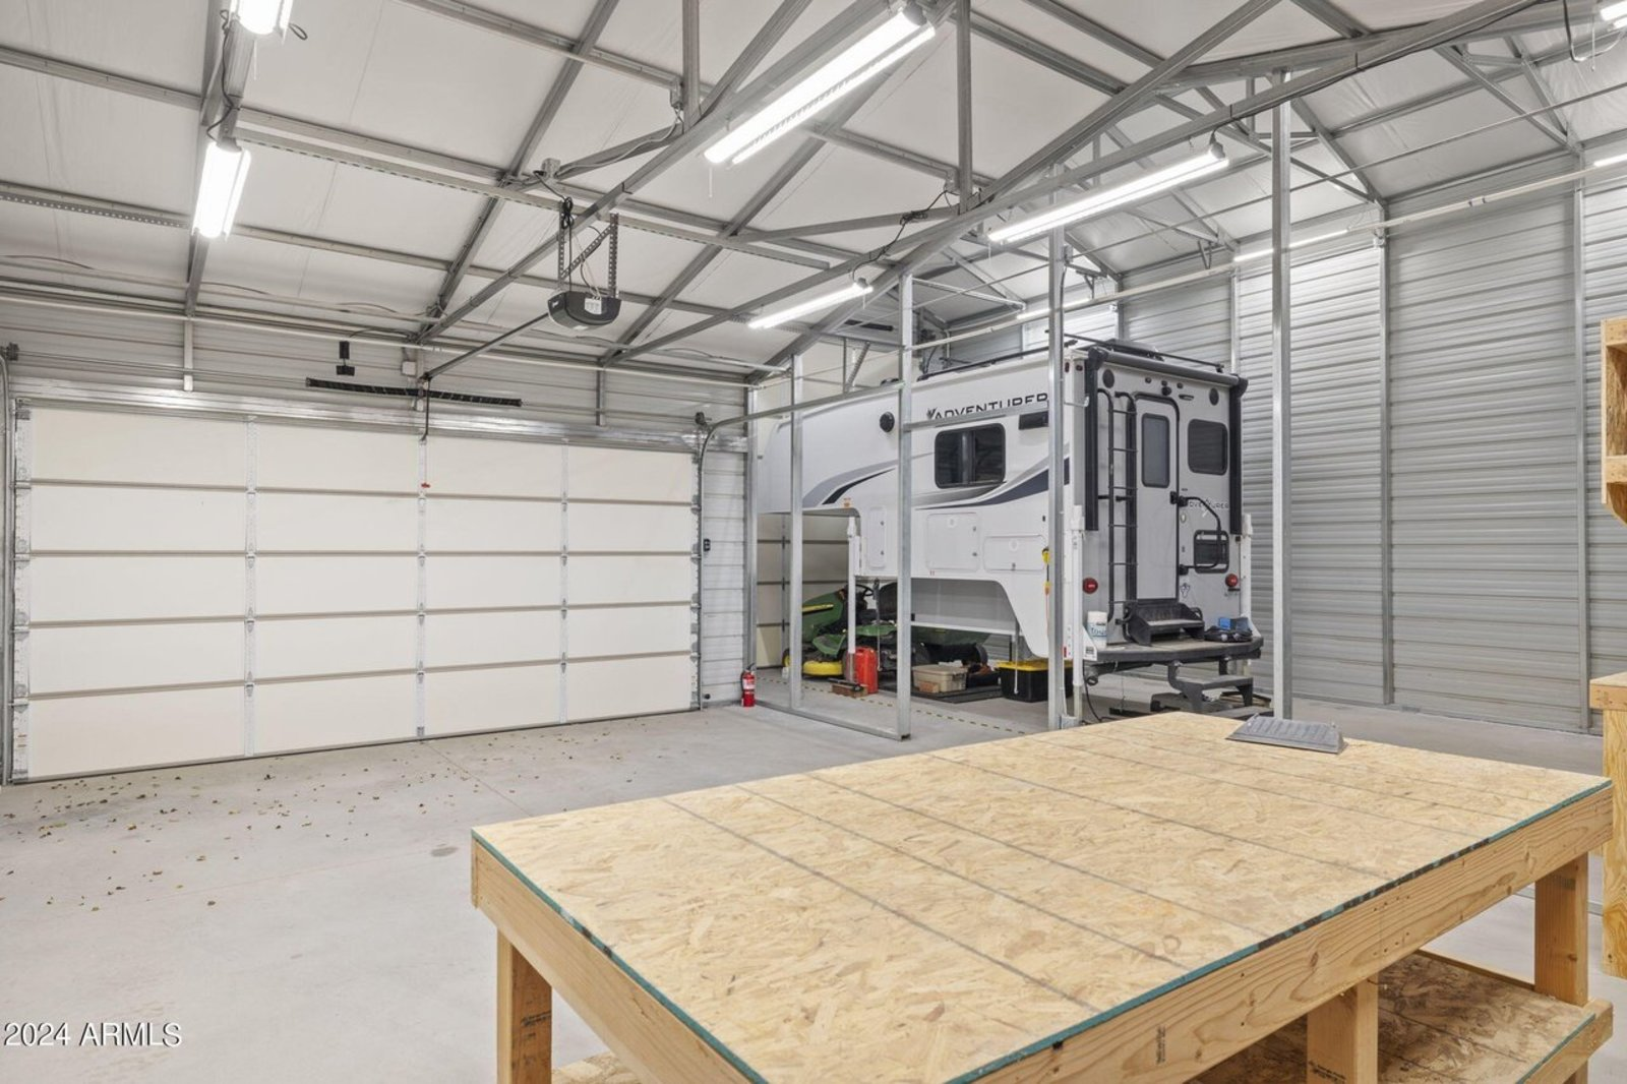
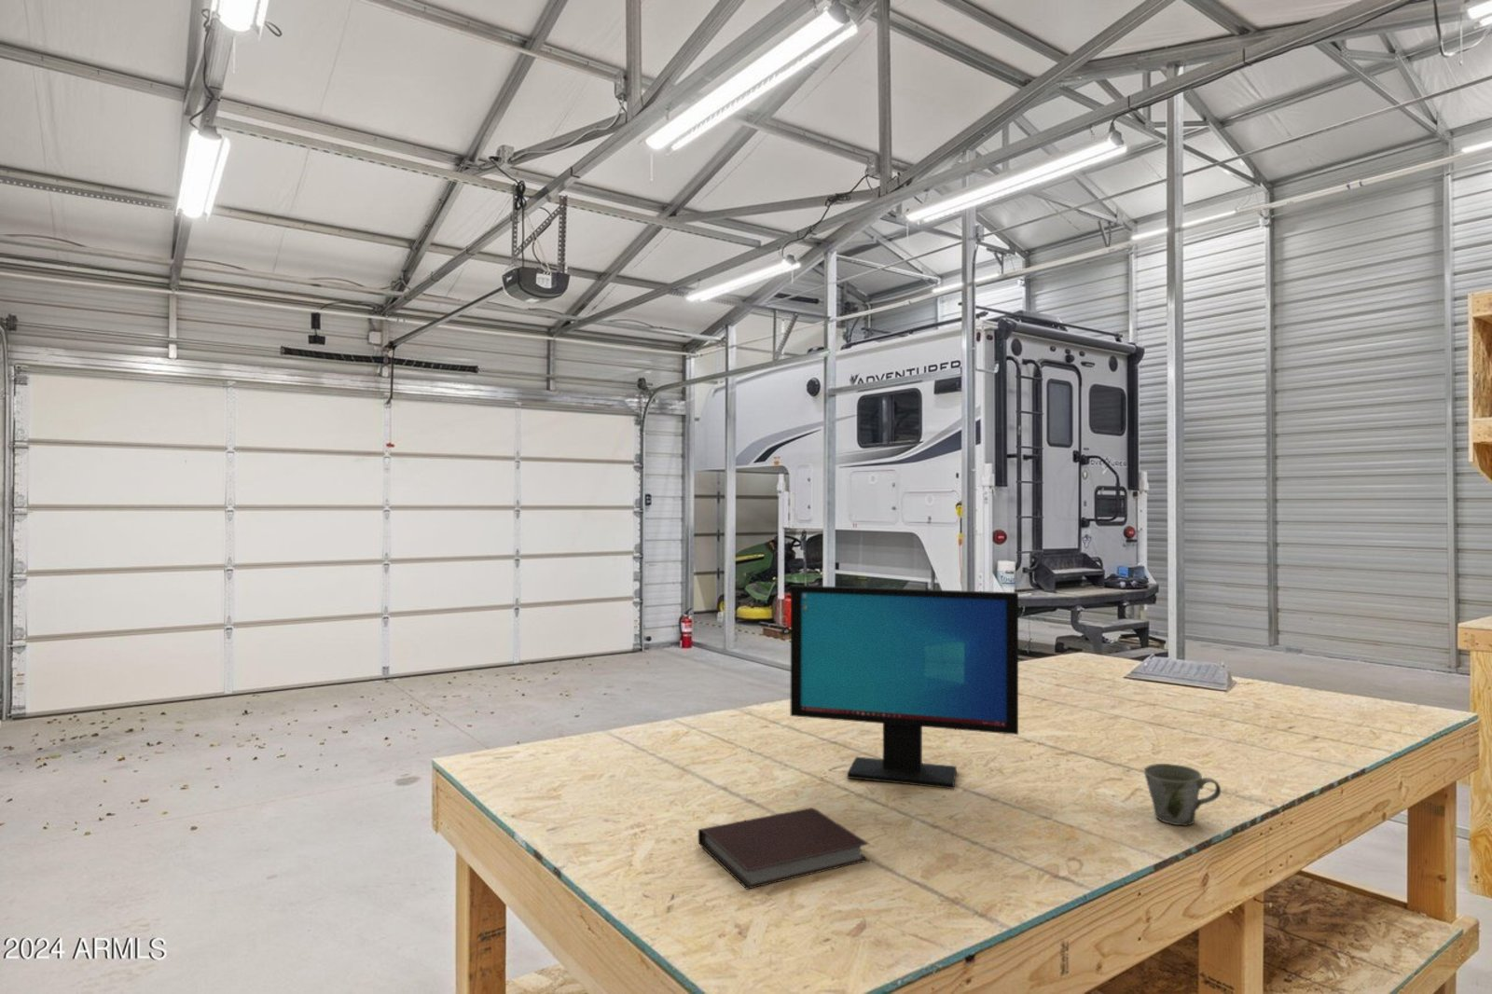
+ mug [1144,763,1221,828]
+ computer monitor [790,585,1019,790]
+ notebook [698,807,871,891]
